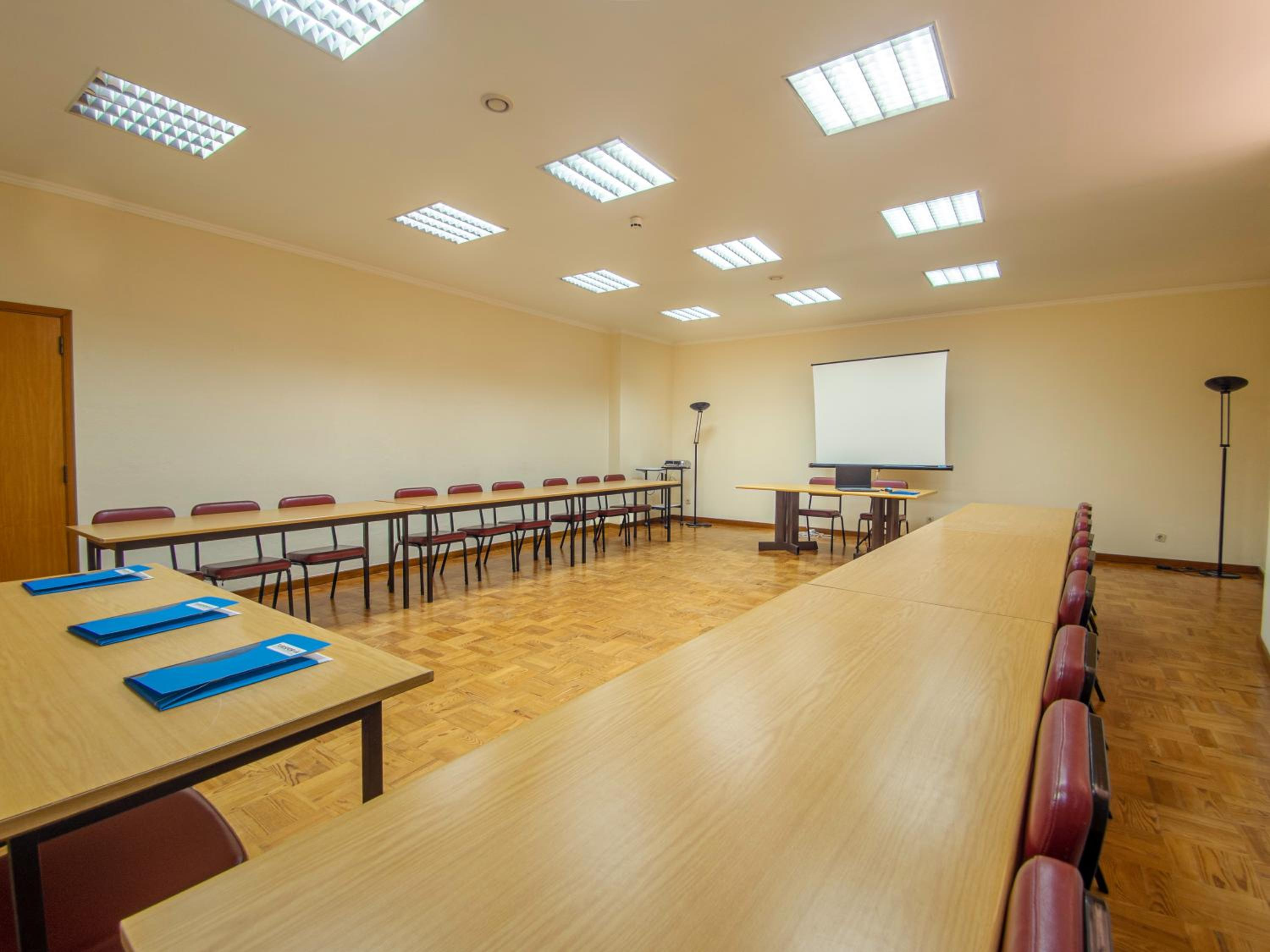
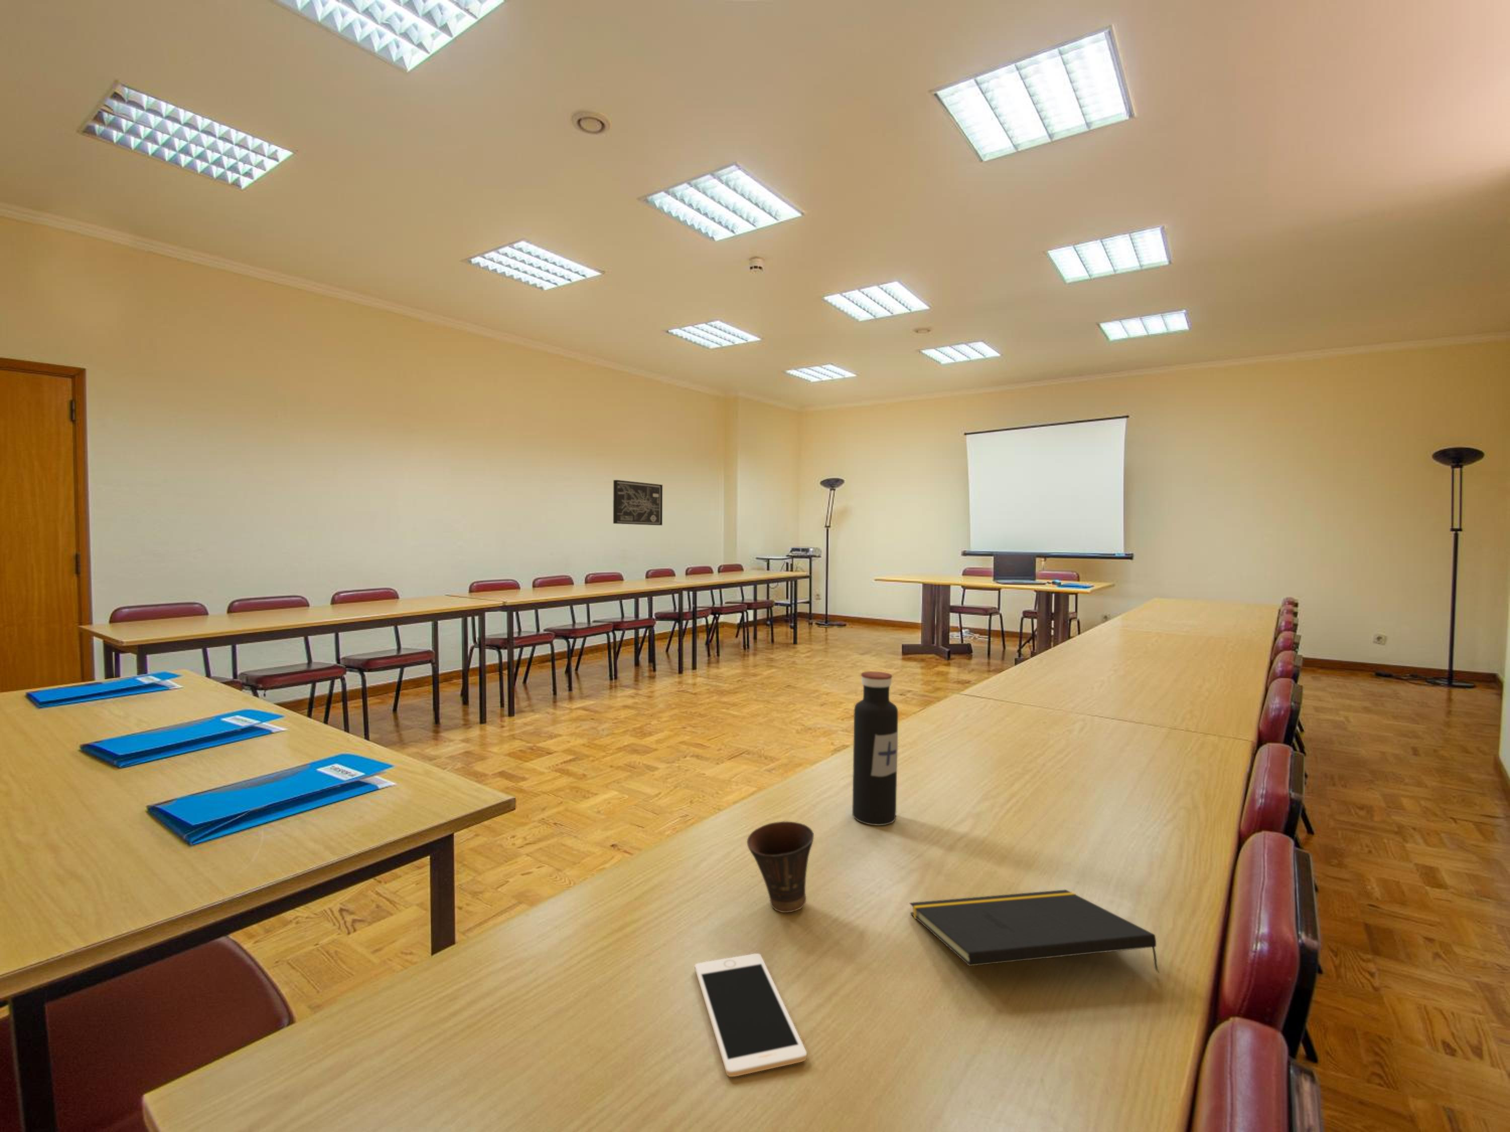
+ wall art [612,479,663,526]
+ notepad [910,889,1159,974]
+ cup [747,820,814,913]
+ water bottle [851,671,899,826]
+ cell phone [694,952,807,1077]
